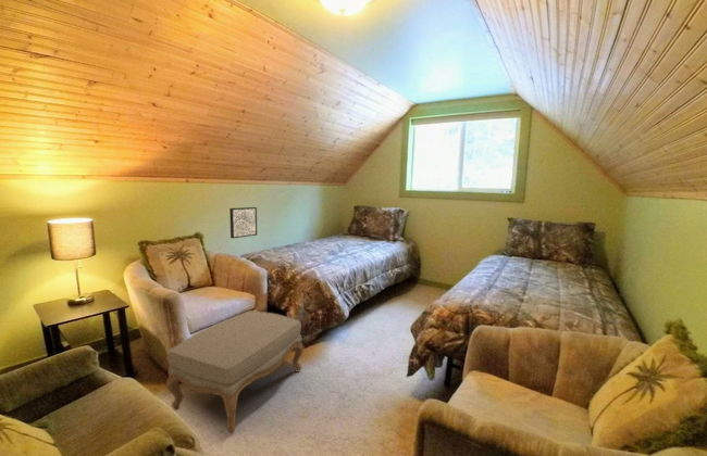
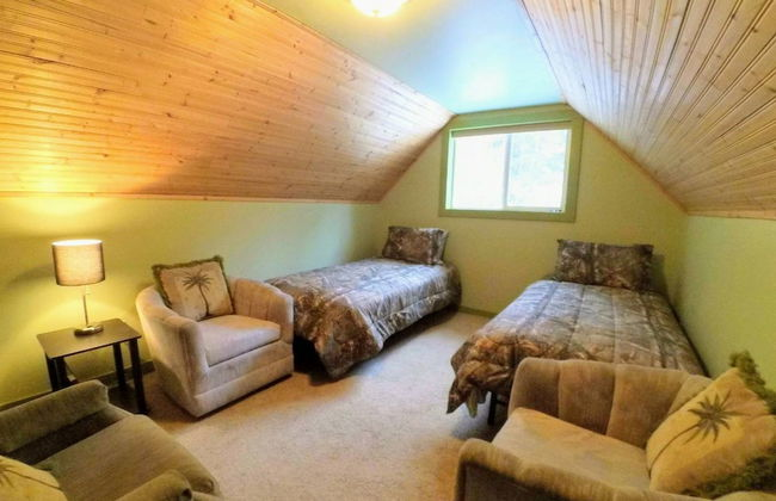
- ottoman [165,309,306,434]
- wall art [228,206,258,239]
